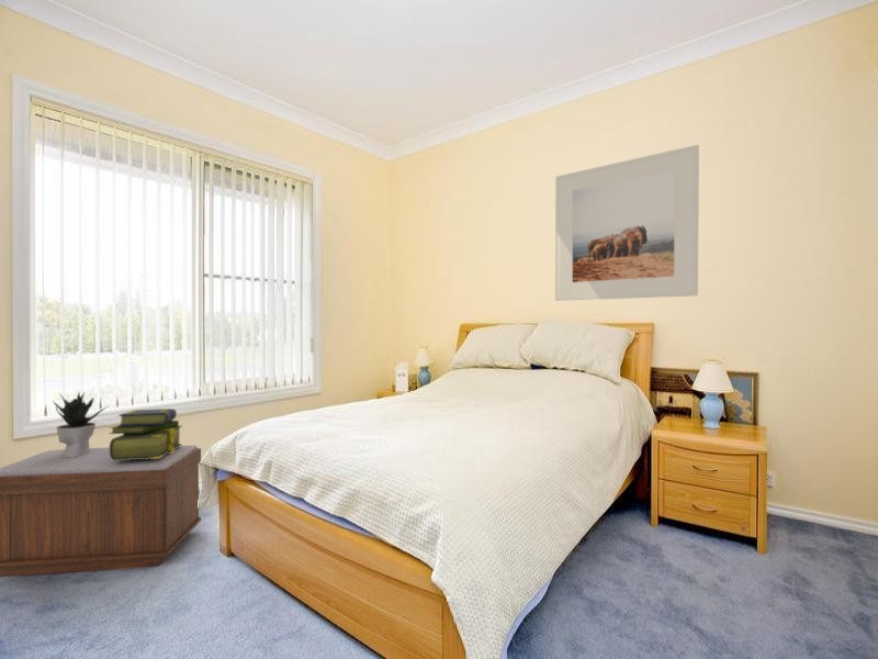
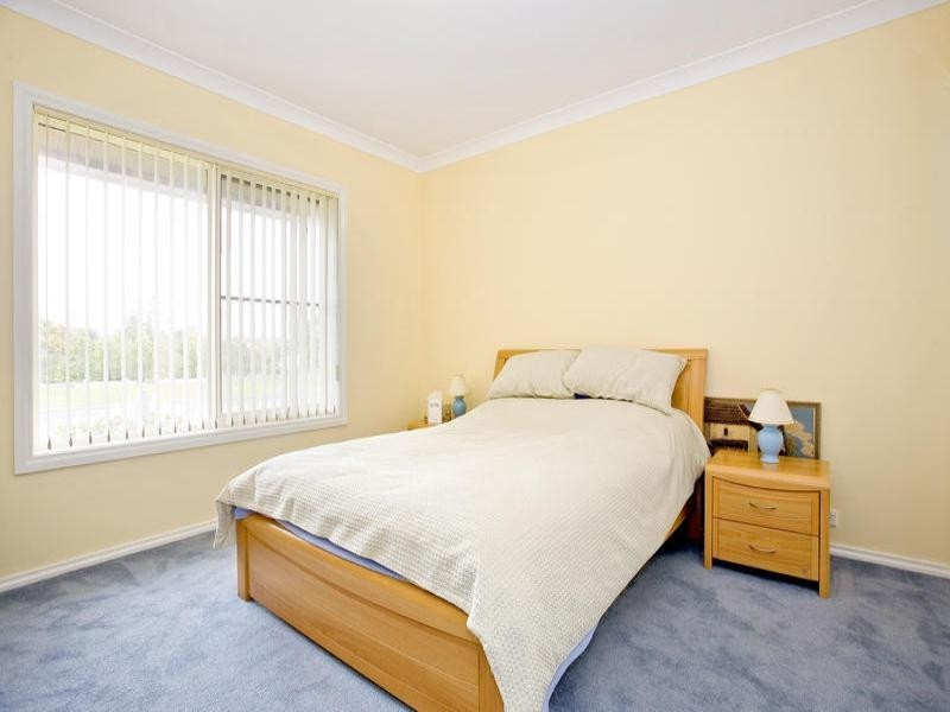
- potted plant [53,391,109,457]
- bench [0,445,202,578]
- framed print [554,144,700,302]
- stack of books [108,407,183,460]
